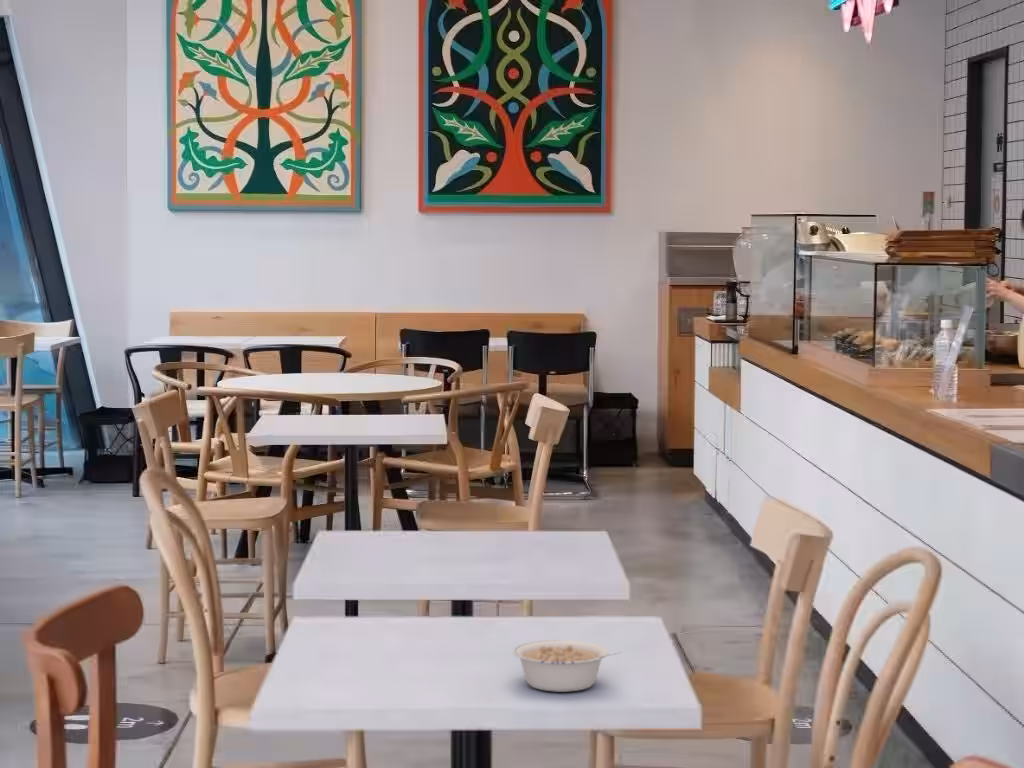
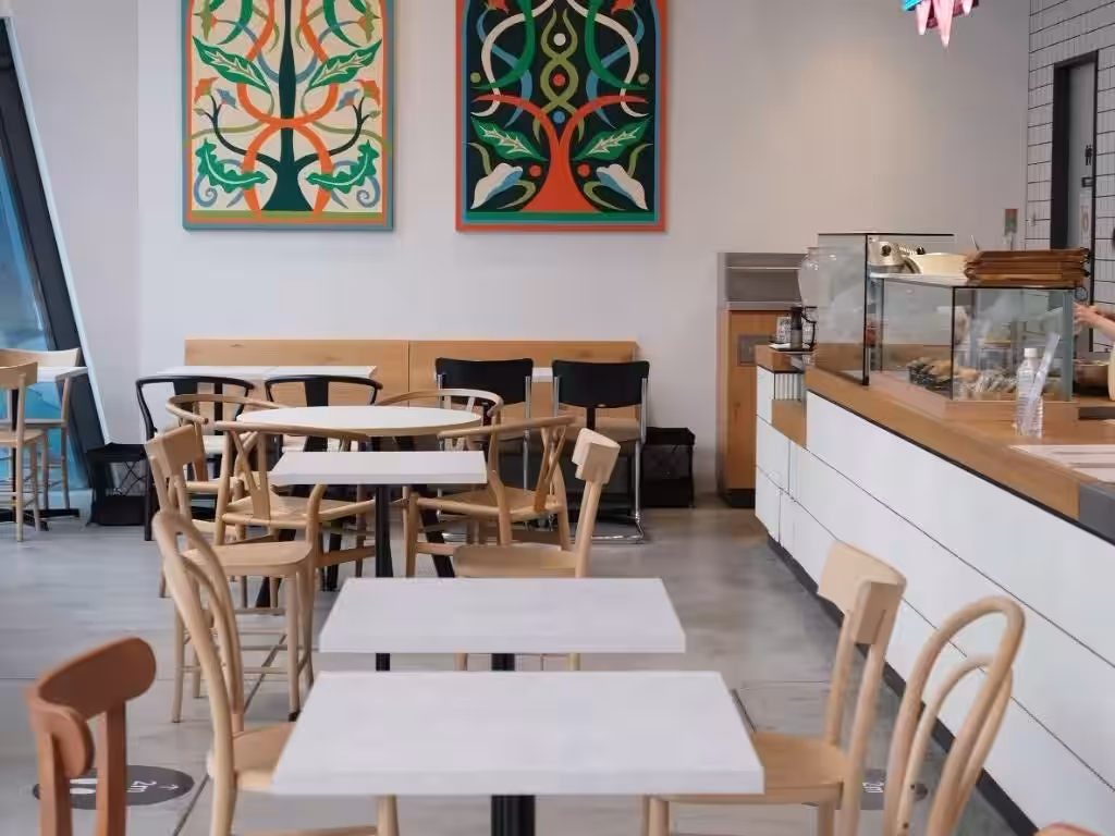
- legume [512,639,623,693]
